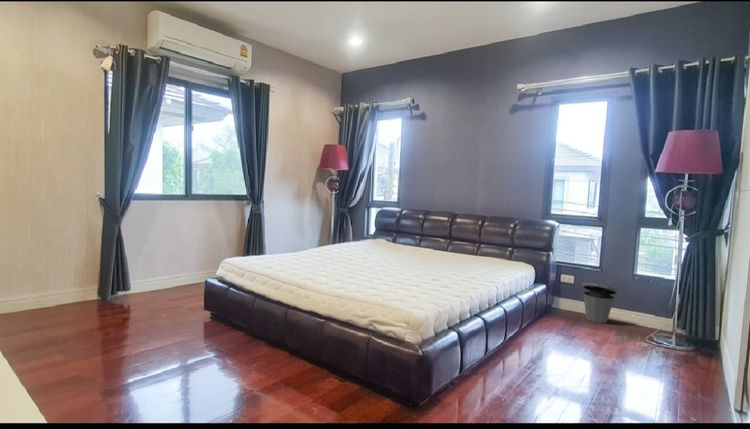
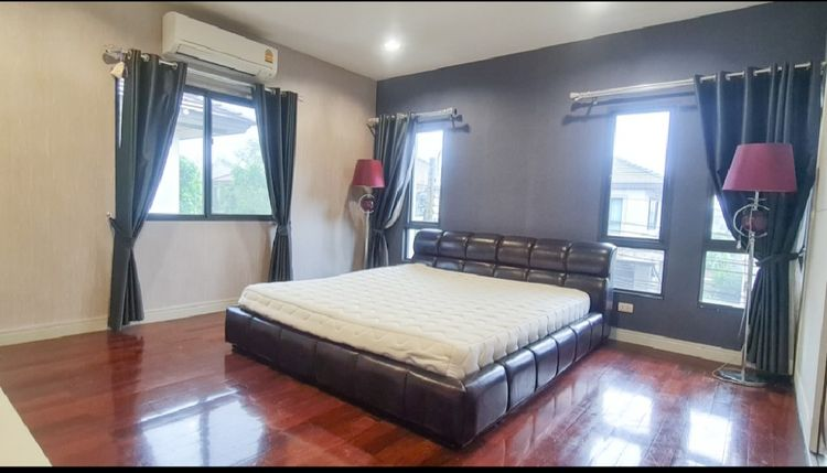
- trash can [581,281,619,324]
